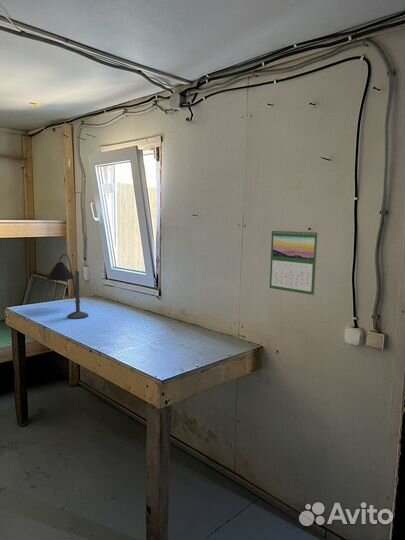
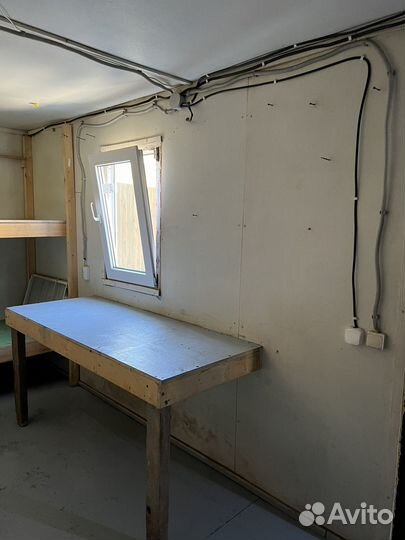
- calendar [269,228,319,296]
- desk lamp [46,253,89,319]
